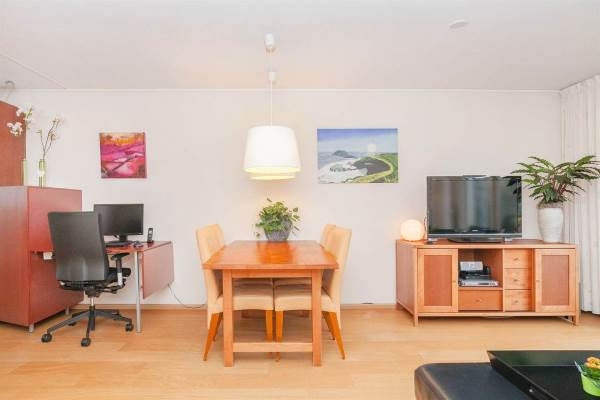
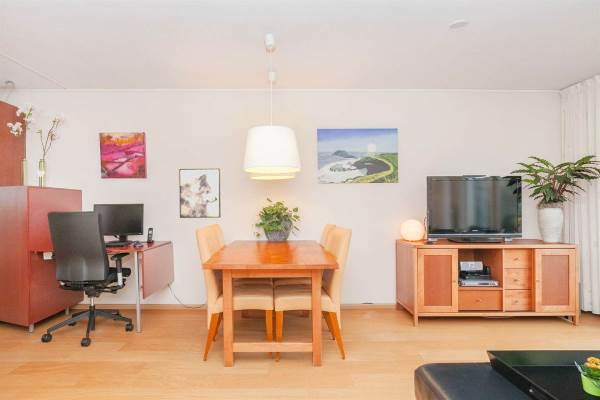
+ wall art [178,168,221,219]
